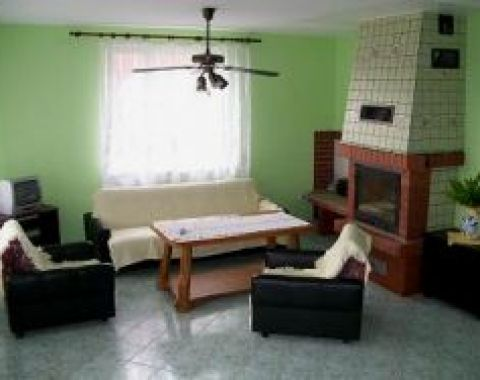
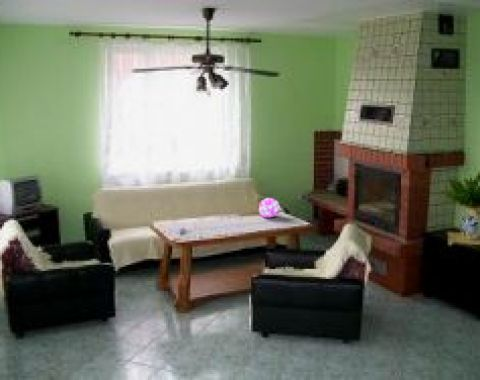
+ decorative ball [258,197,281,219]
